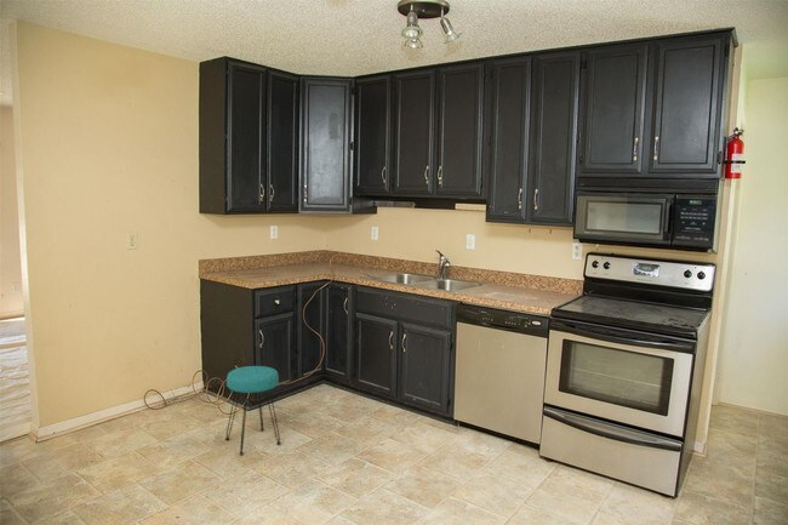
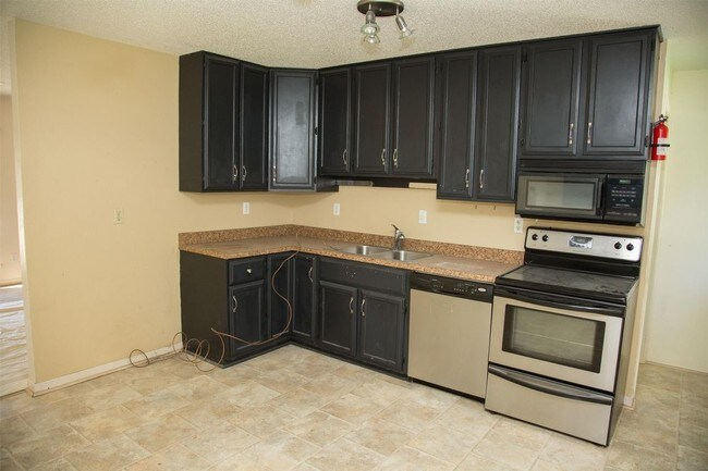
- stool [224,365,281,455]
